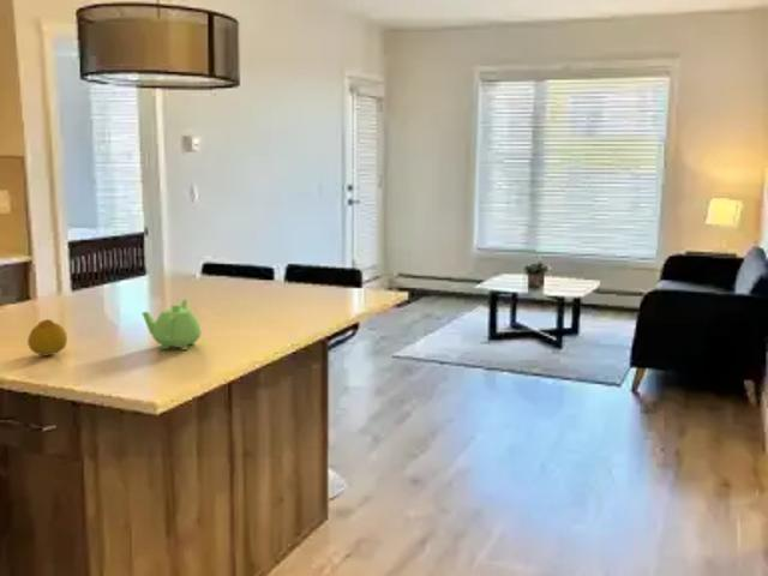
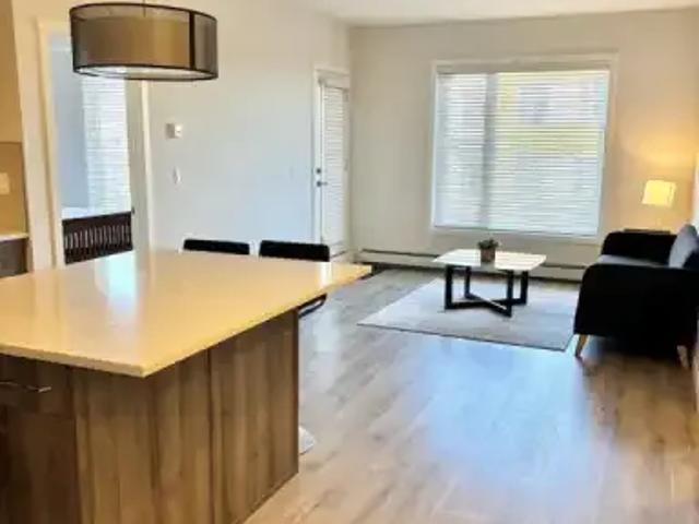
- teapot [142,299,203,350]
- fruit [26,318,68,356]
